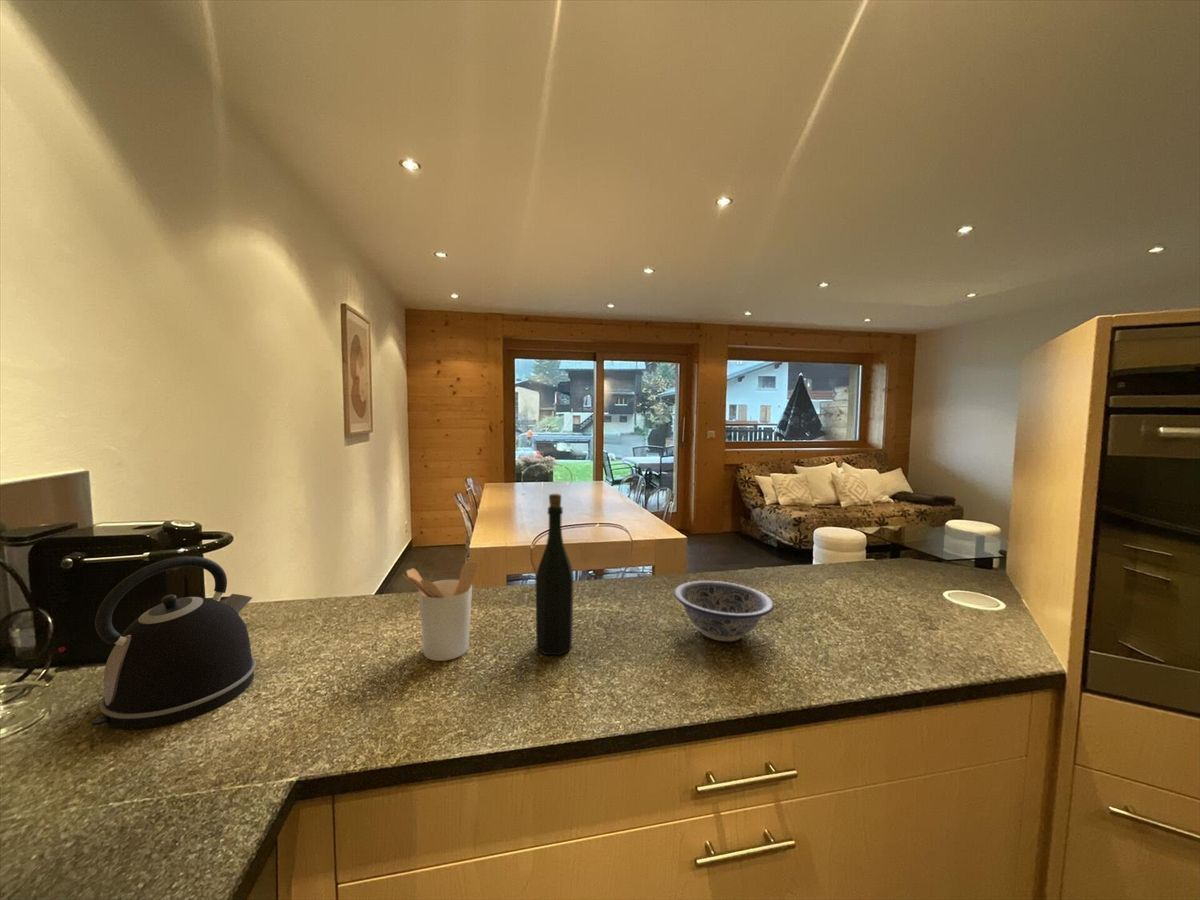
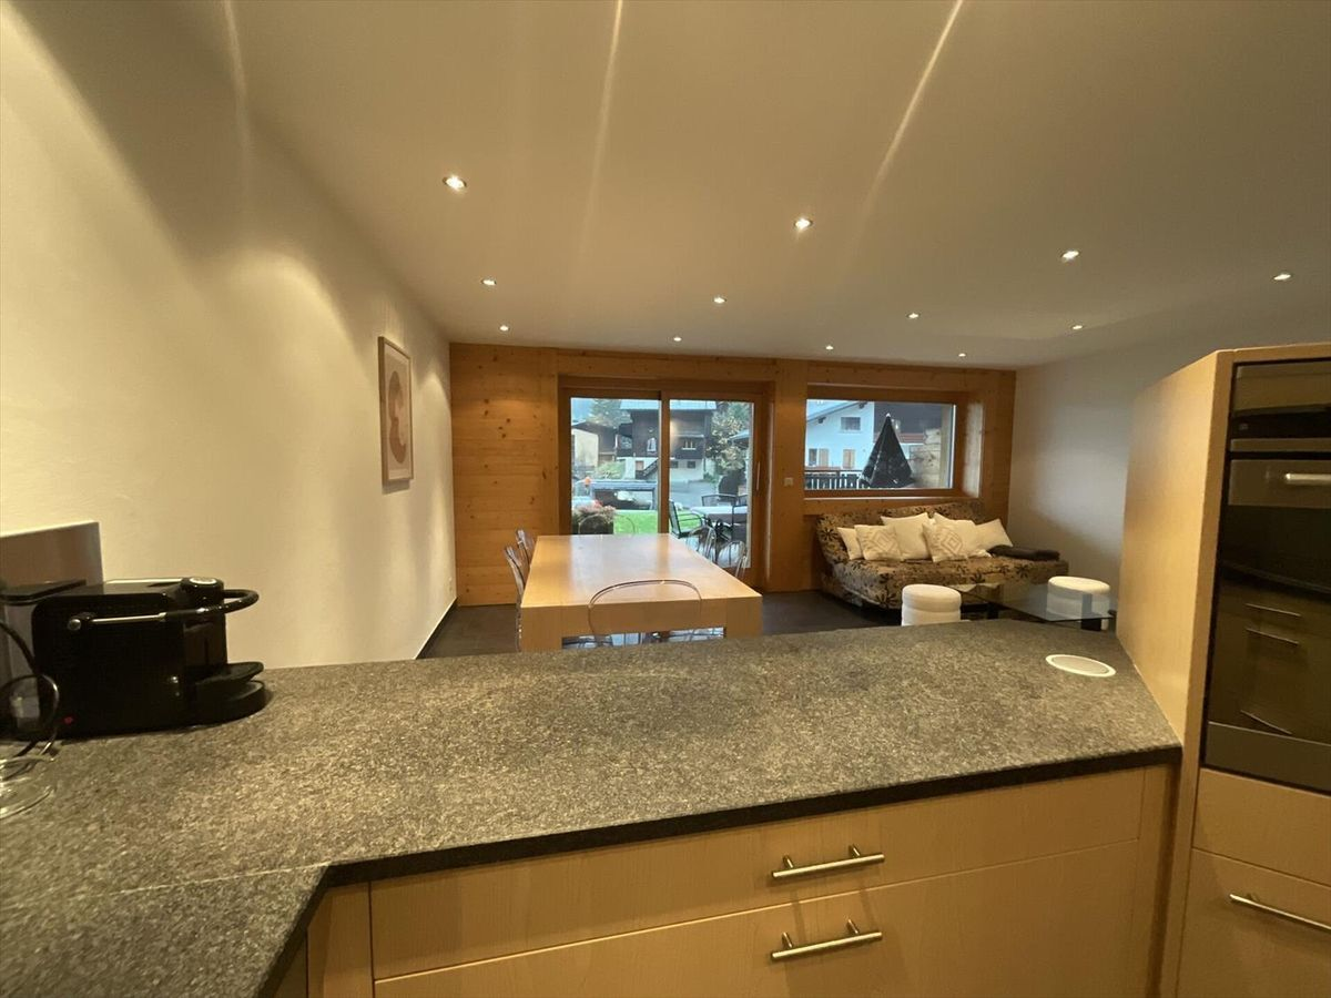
- bottle [535,493,575,656]
- utensil holder [401,560,478,662]
- kettle [90,555,257,731]
- bowl [673,580,775,642]
